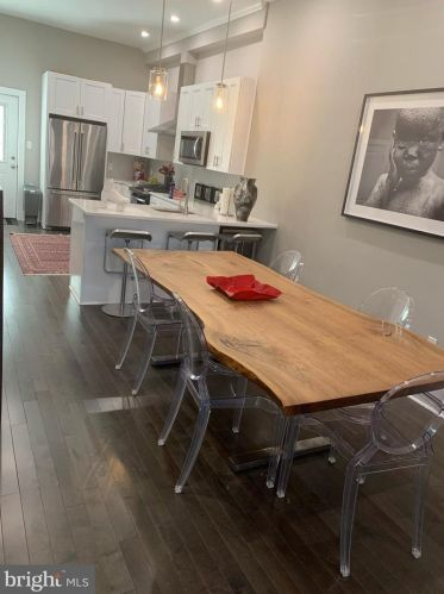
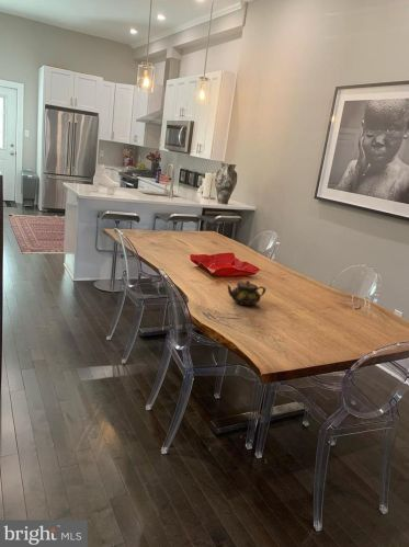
+ teapot [226,280,266,307]
